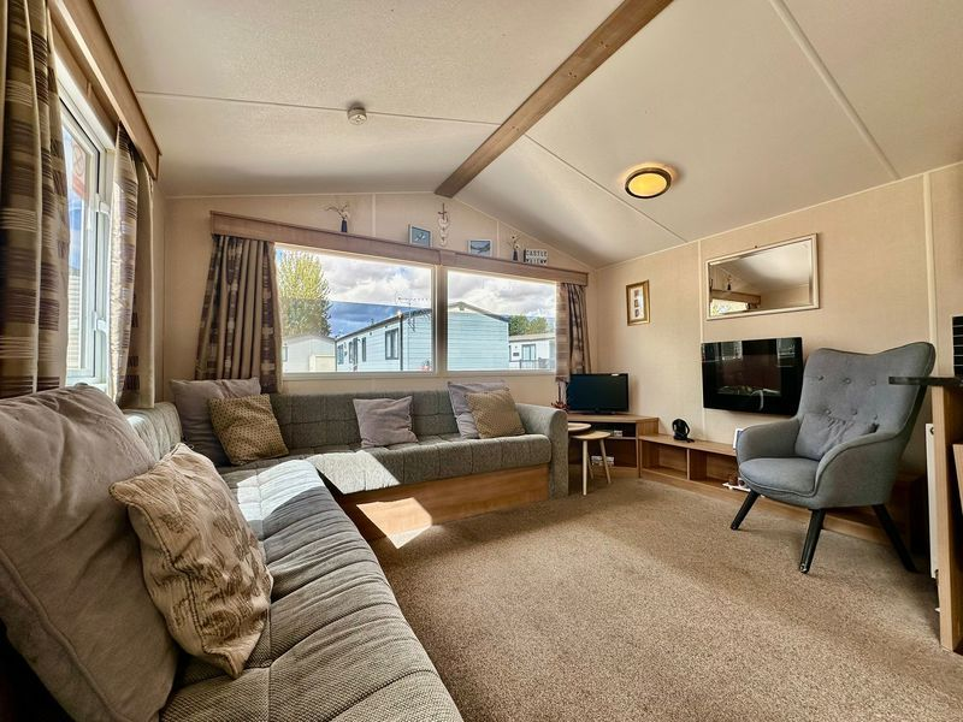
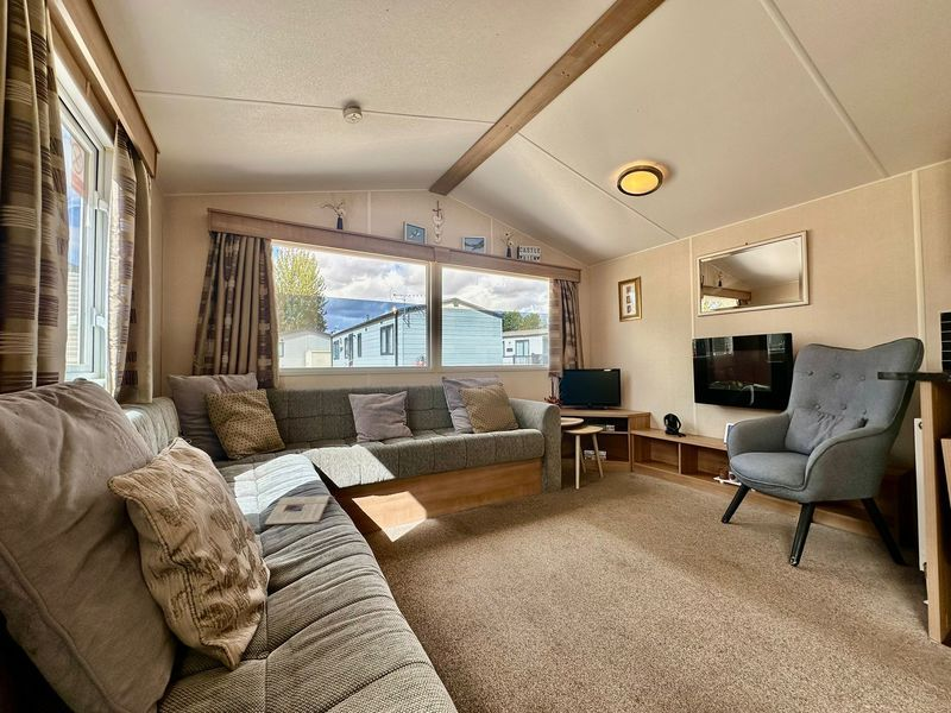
+ magazine [263,494,335,526]
